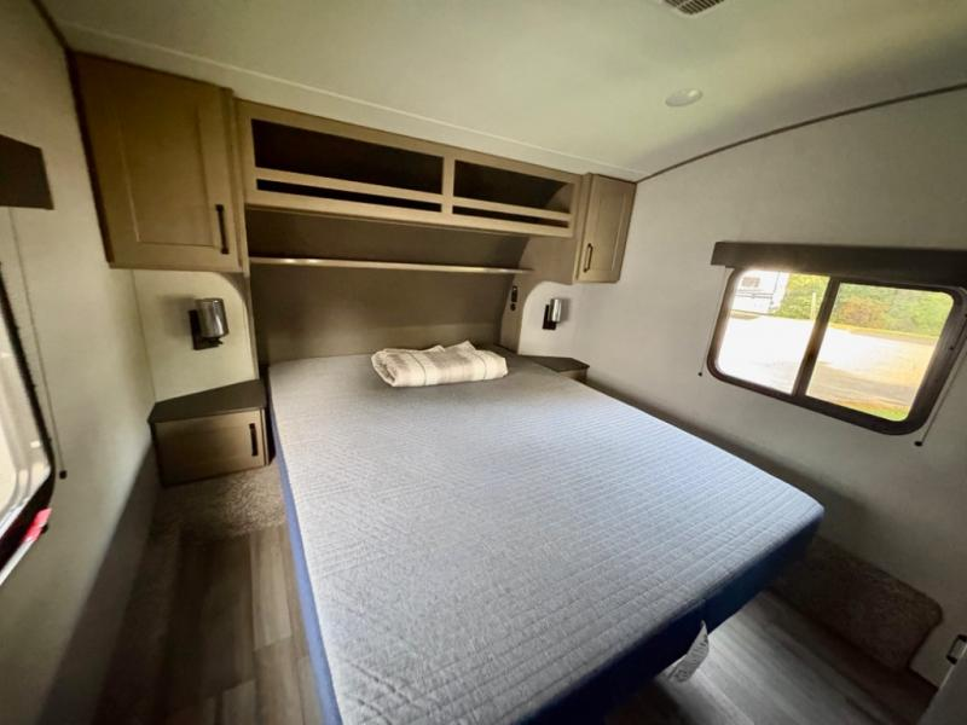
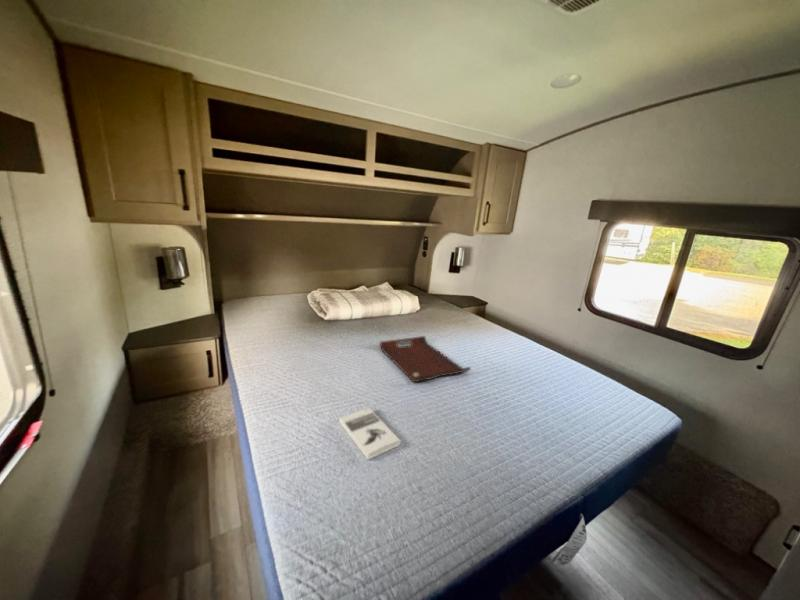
+ book [338,407,402,461]
+ serving tray [379,335,472,383]
